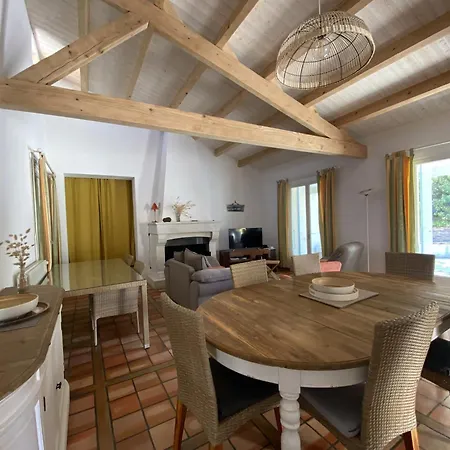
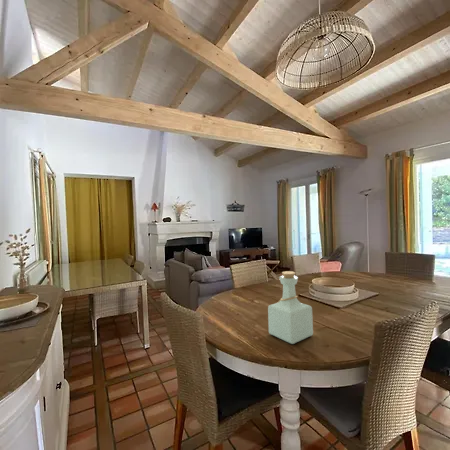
+ bottle [267,270,314,345]
